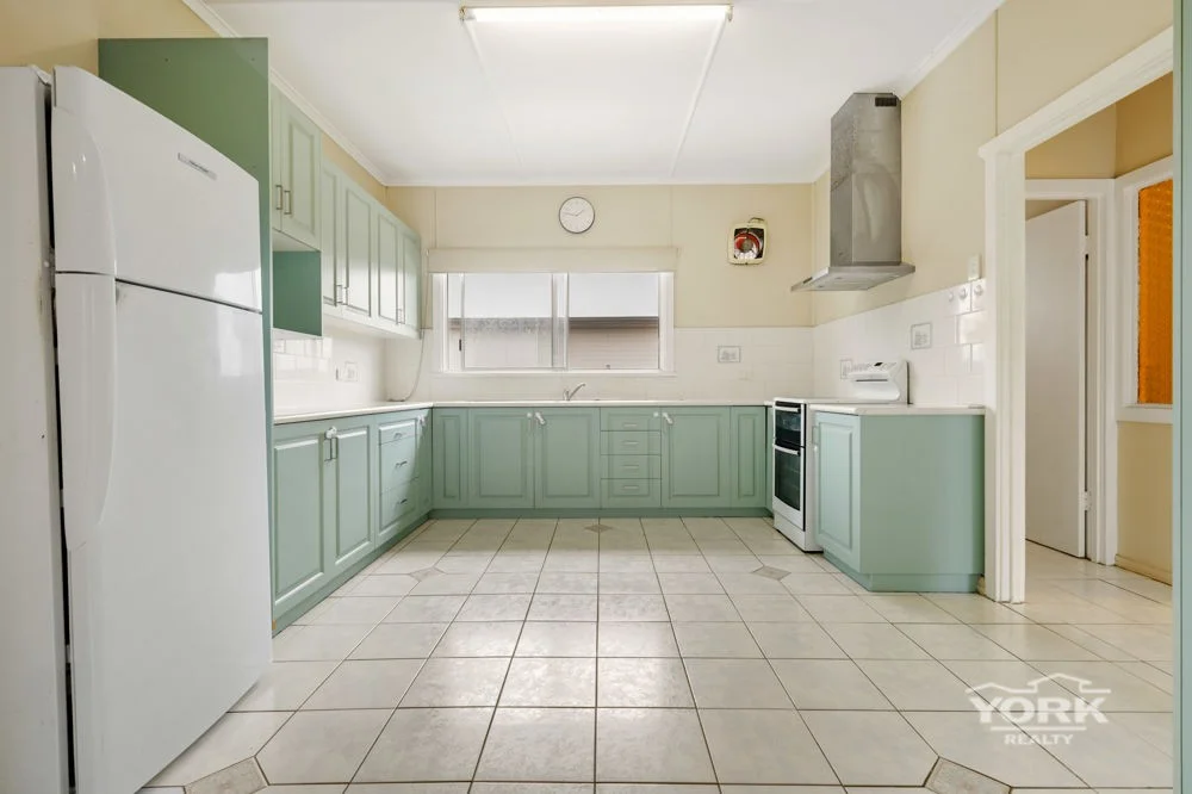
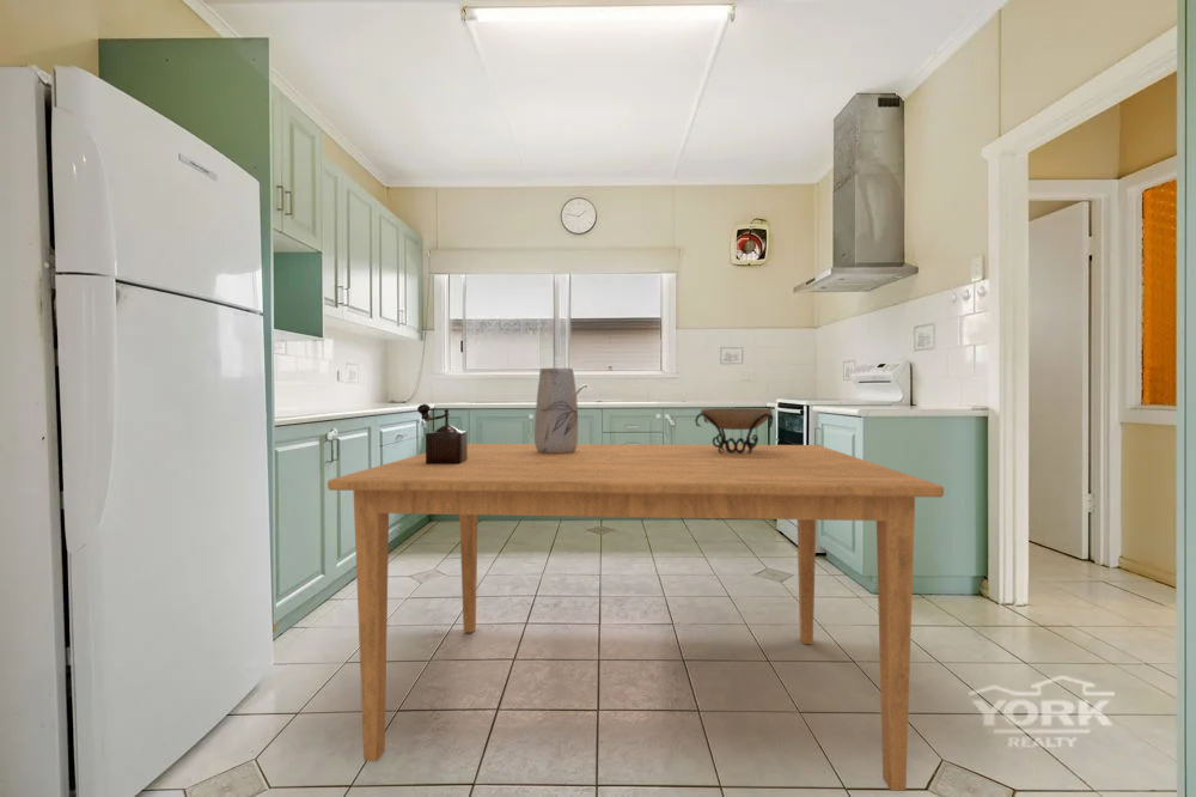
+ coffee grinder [416,403,469,464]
+ dining table [327,443,945,792]
+ decorative bowl [694,407,774,454]
+ vase [533,366,579,454]
